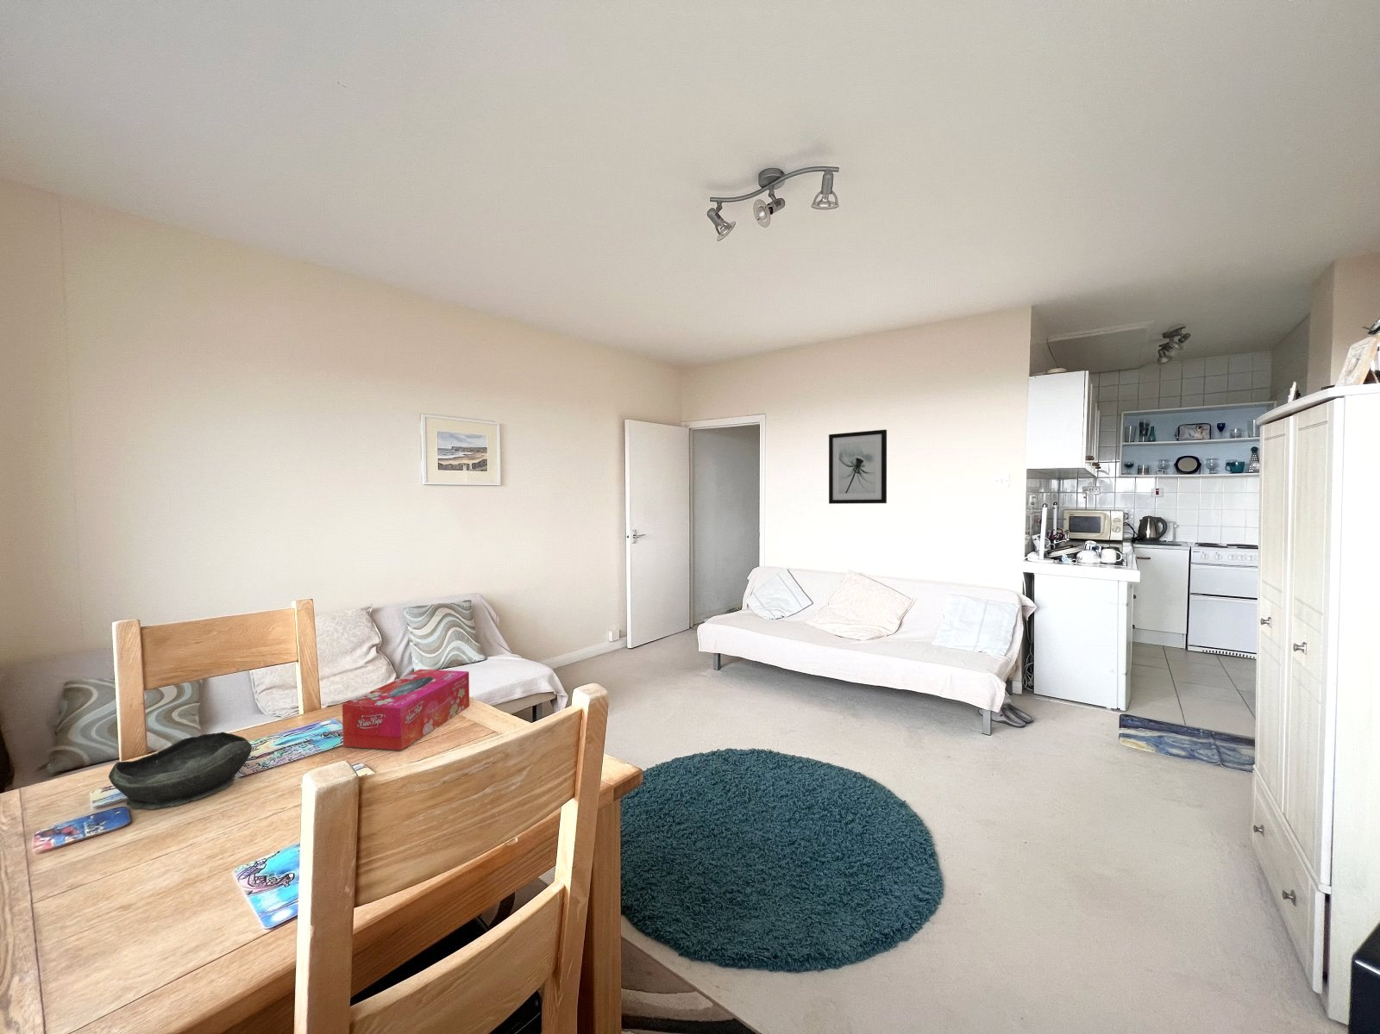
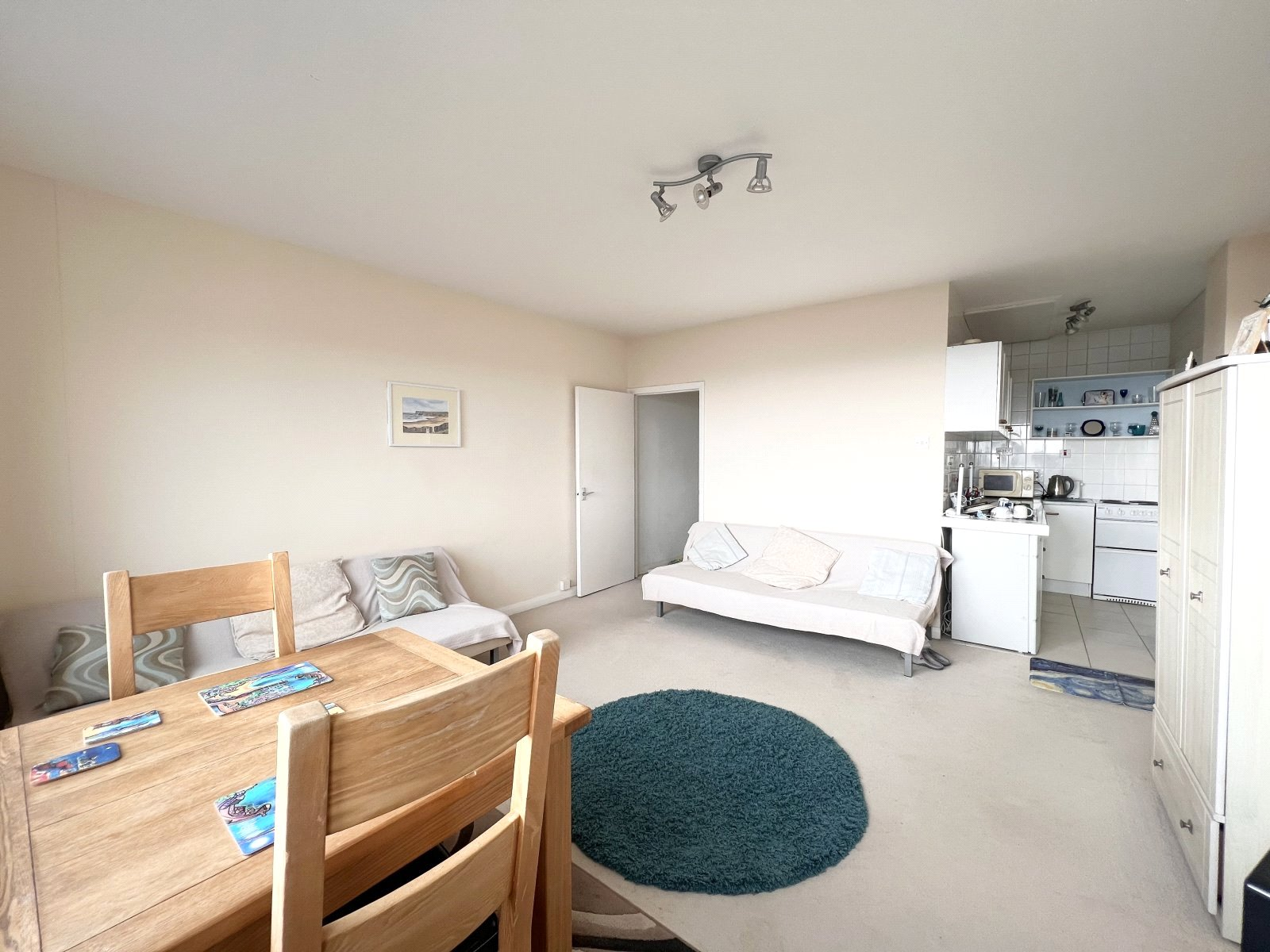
- tissue box [341,669,471,752]
- bowl [108,732,253,810]
- wall art [828,429,888,505]
